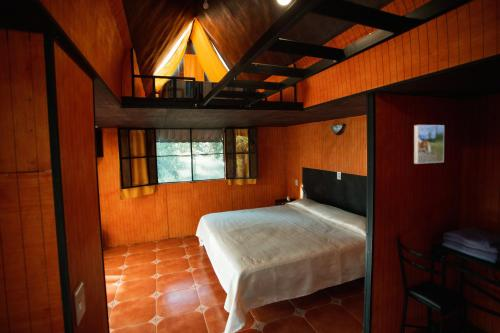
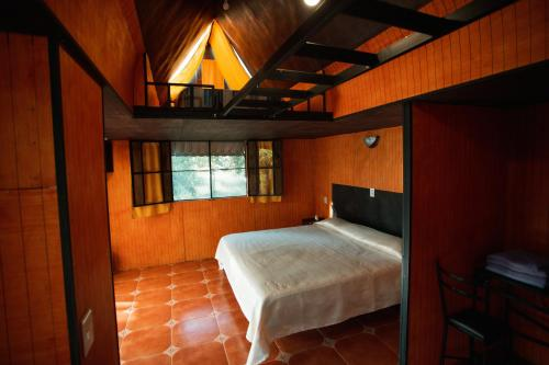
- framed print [413,124,445,165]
